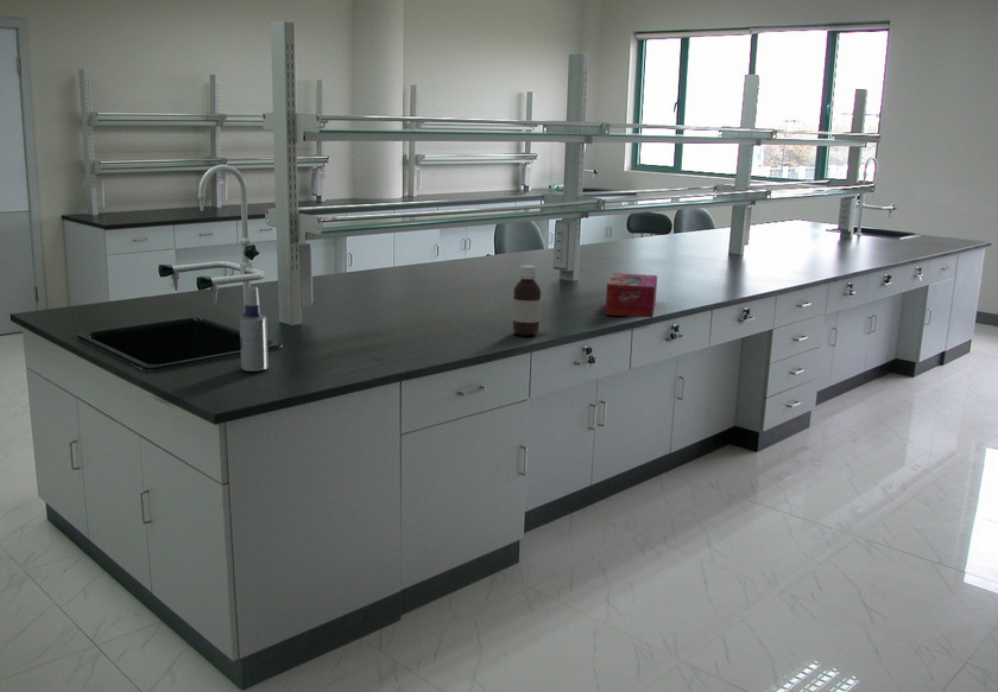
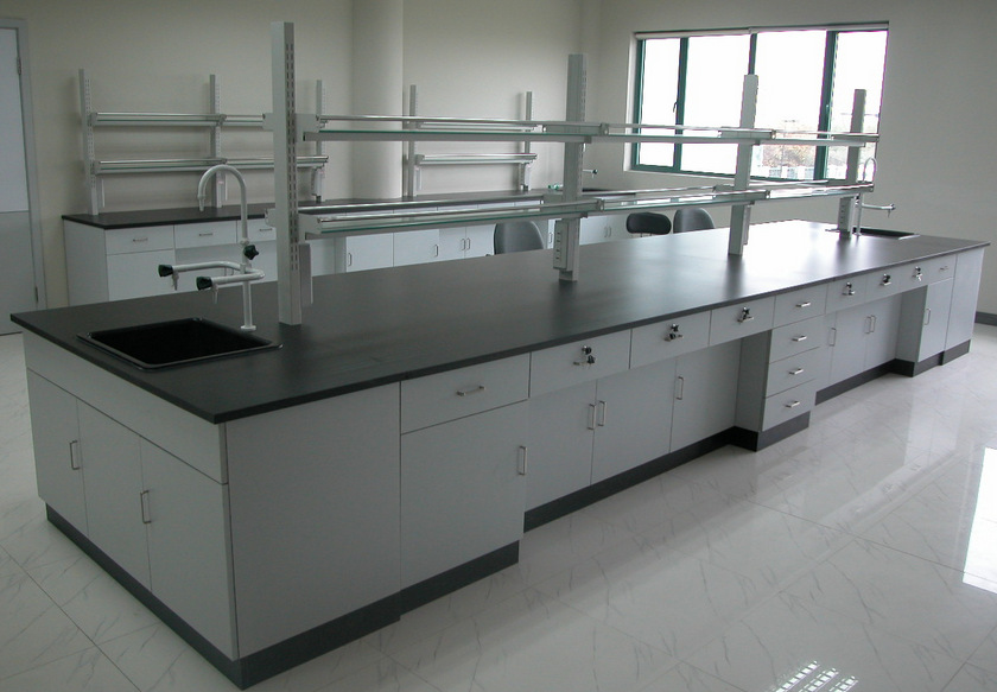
- bottle [511,265,542,337]
- tissue box [605,272,658,319]
- spray bottle [239,285,270,373]
